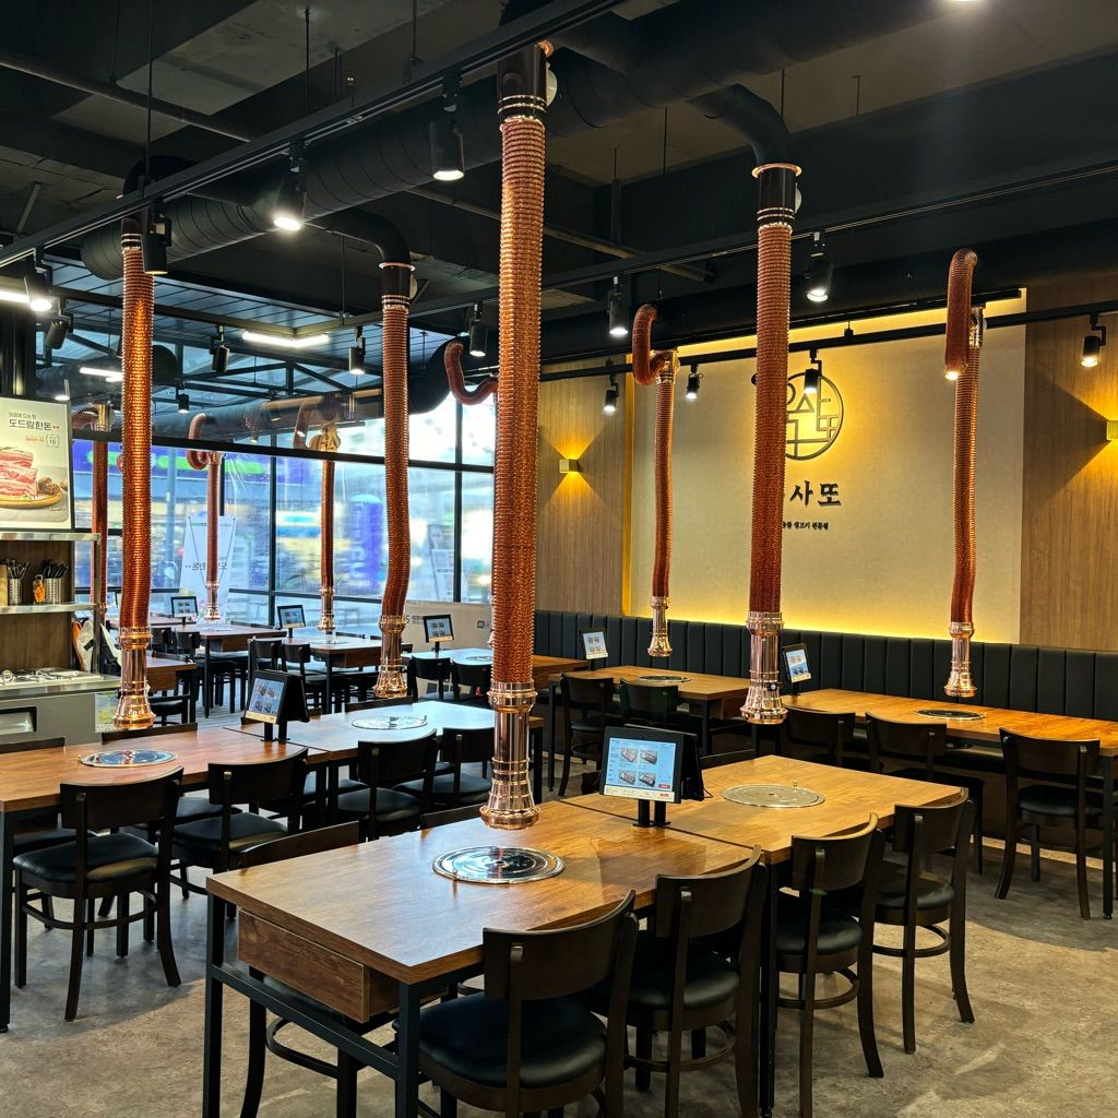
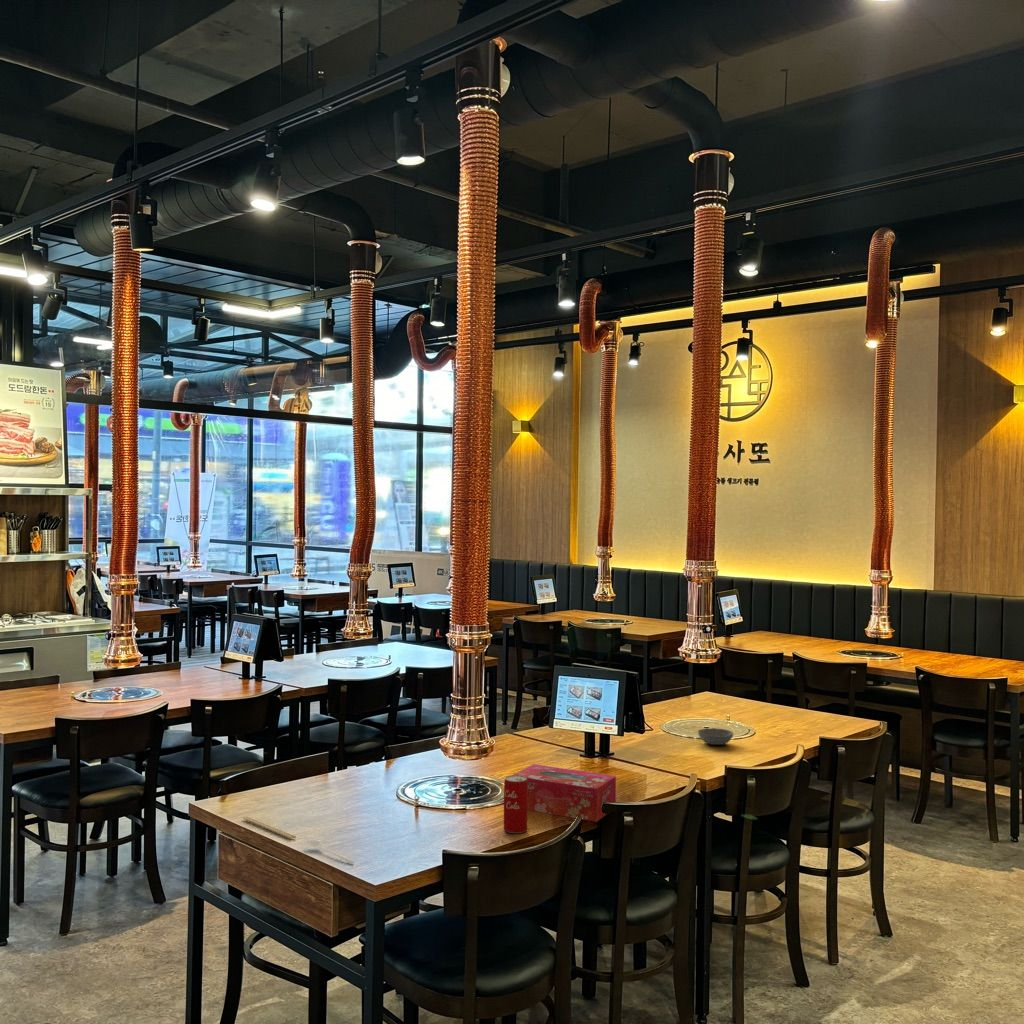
+ beverage can [503,774,529,834]
+ tissue box [512,763,617,823]
+ bowl [697,727,734,746]
+ stirrer [304,838,355,865]
+ chopsticks [242,815,297,840]
